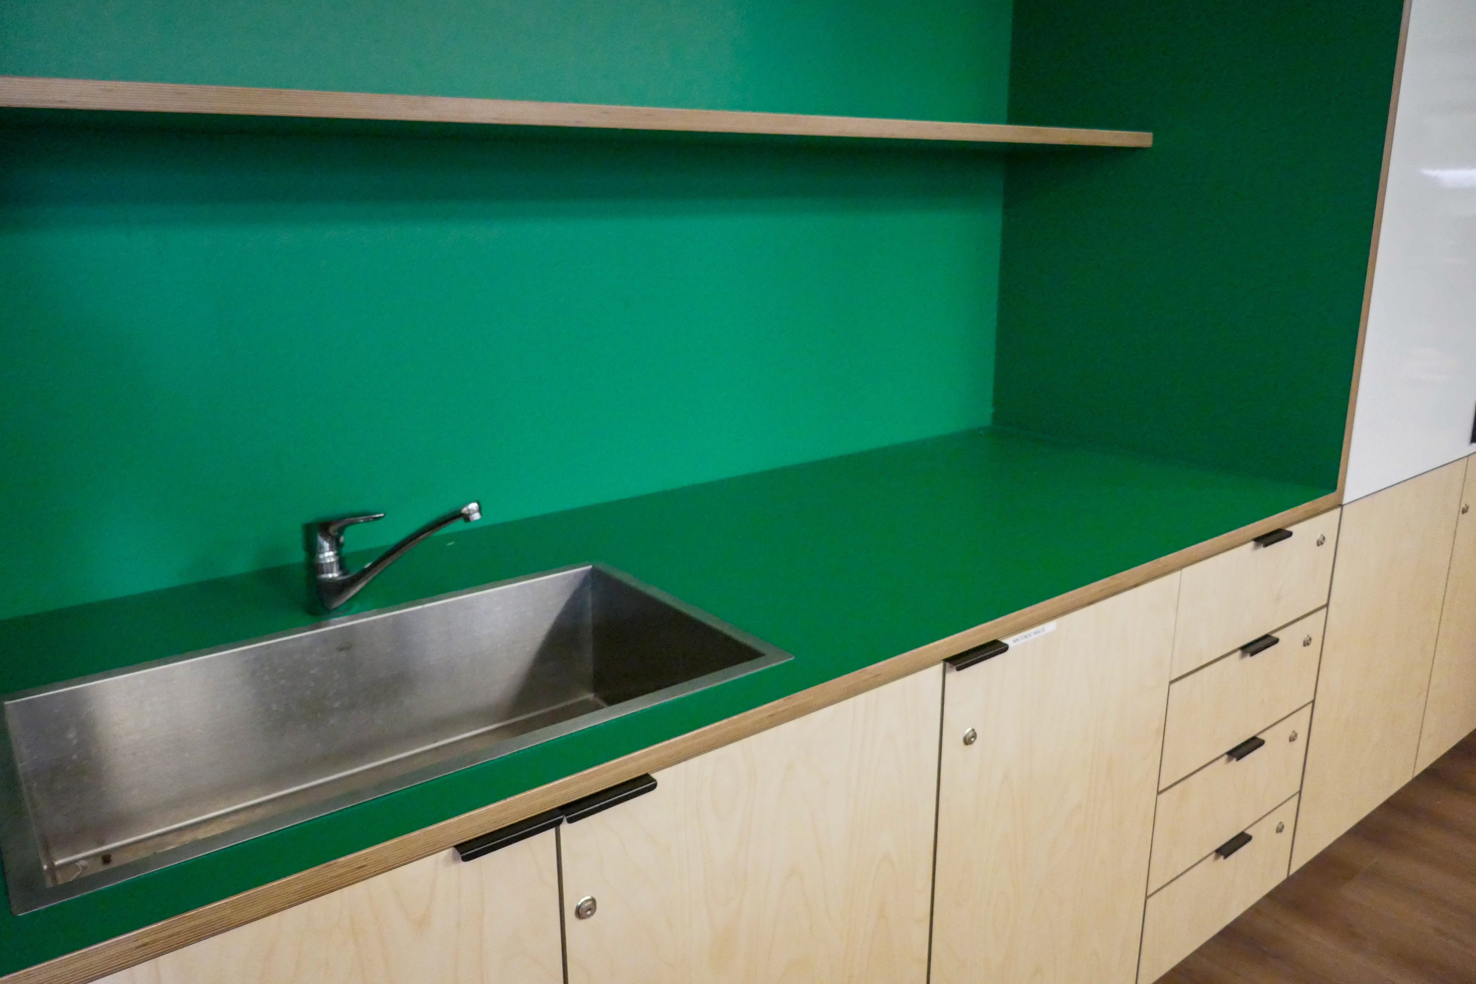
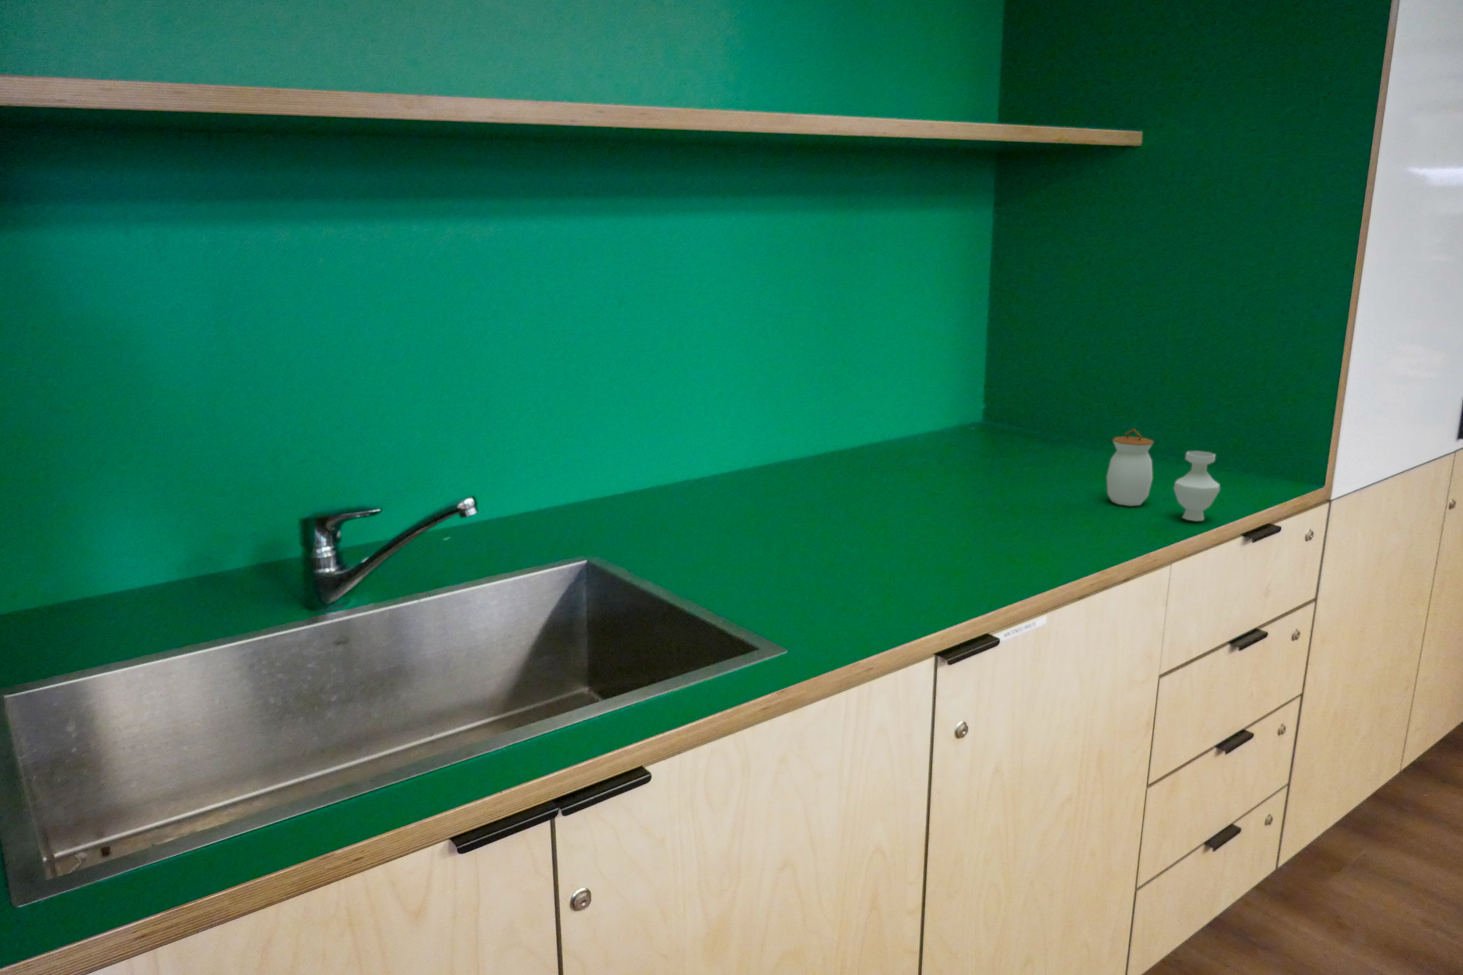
+ jar [1106,429,1220,521]
